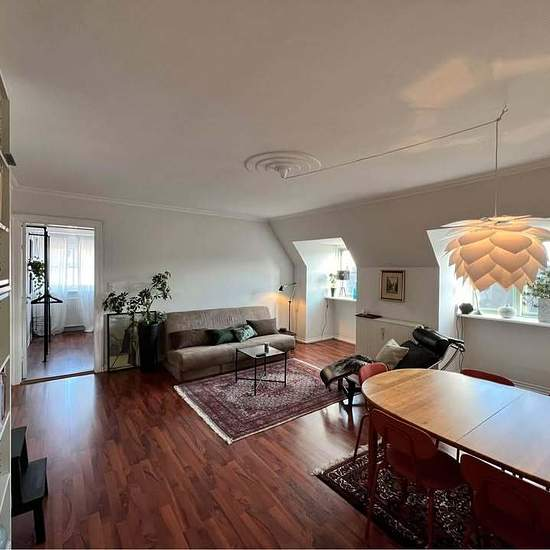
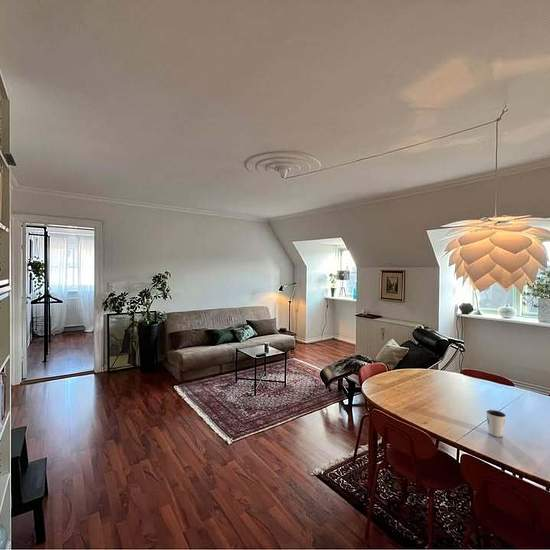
+ dixie cup [485,409,507,438]
